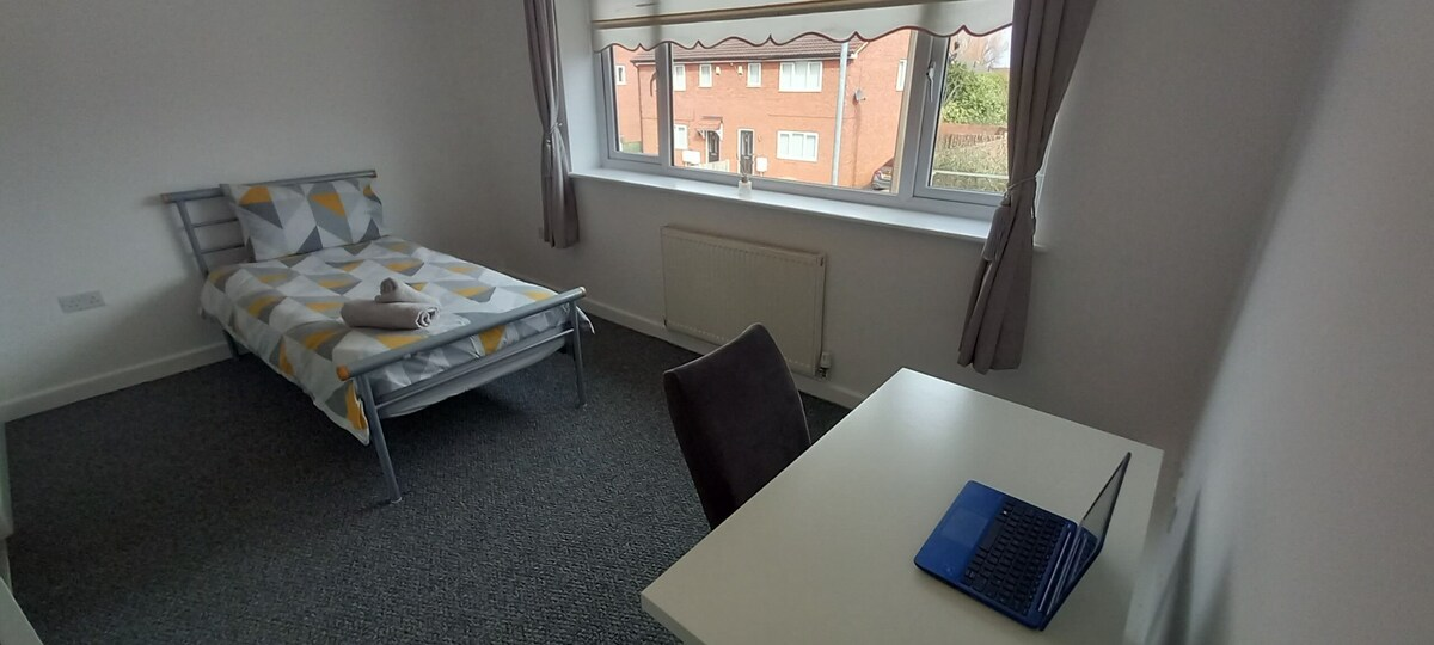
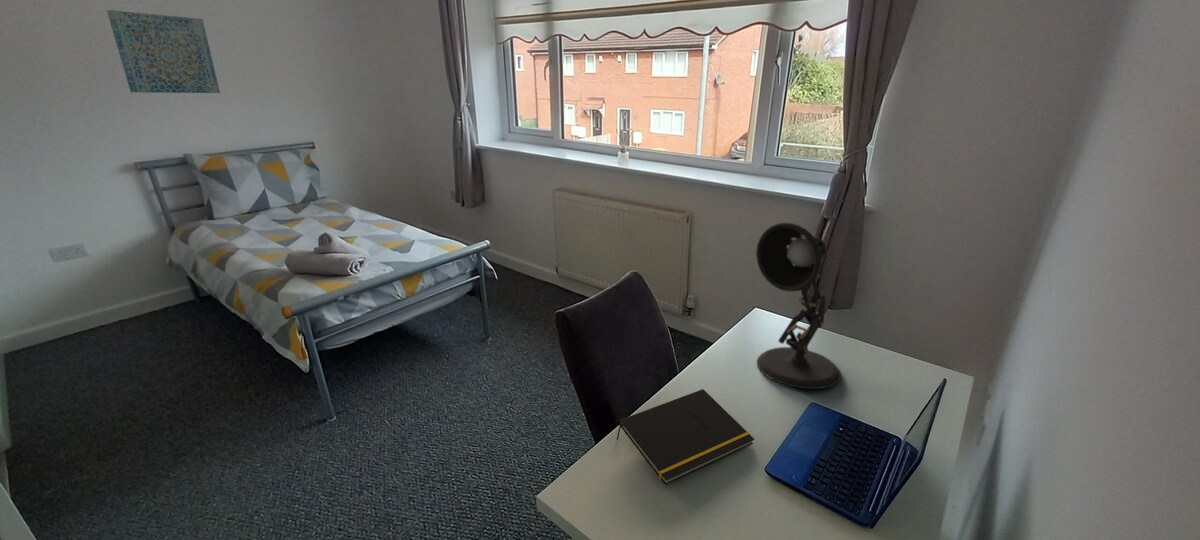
+ notepad [616,388,755,486]
+ wall art [106,9,221,94]
+ desk lamp [755,222,842,390]
